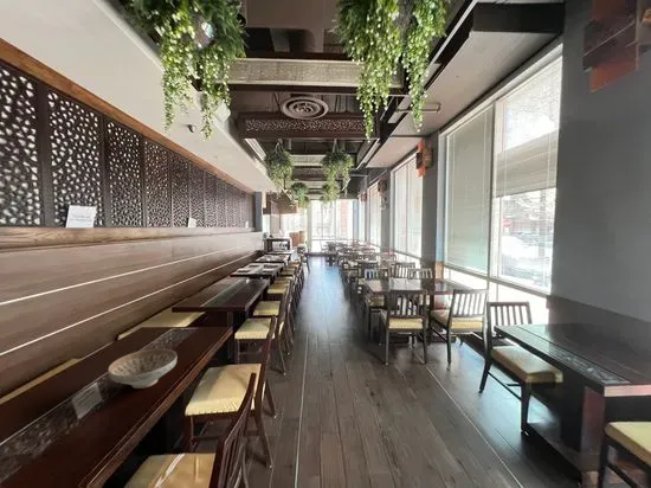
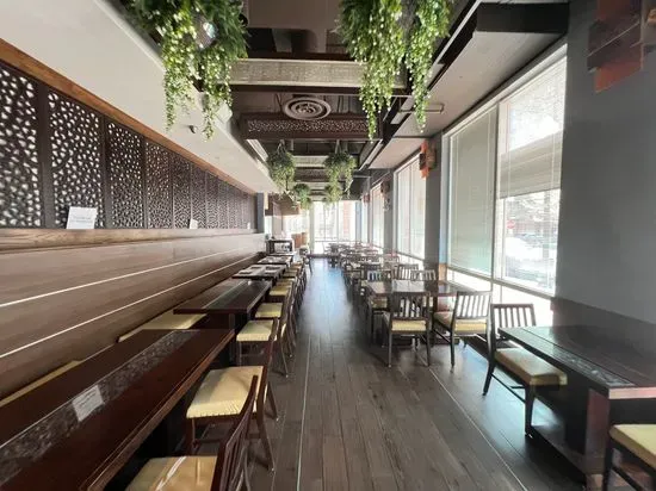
- decorative bowl [108,347,178,390]
